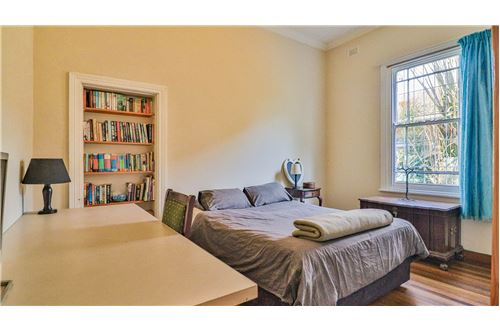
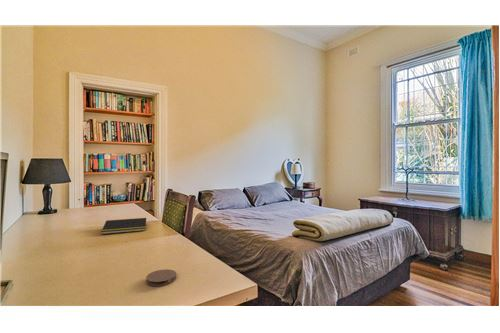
+ notepad [100,217,147,235]
+ coaster [145,268,177,287]
